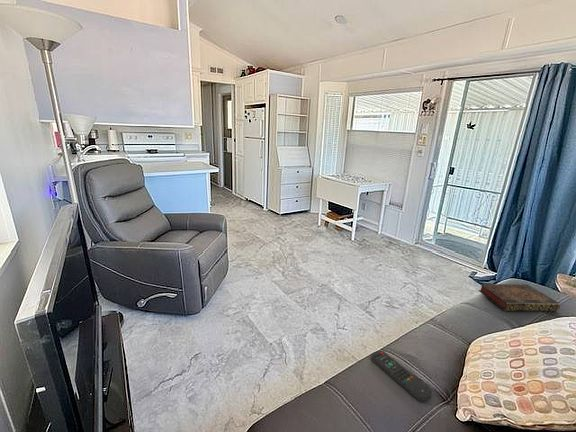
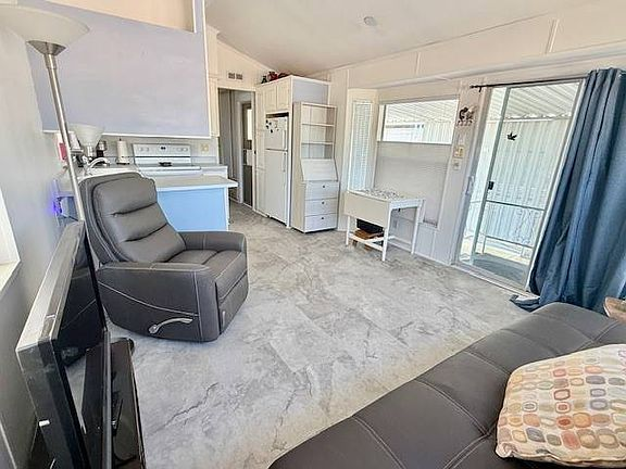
- book [477,283,561,312]
- remote control [370,350,433,403]
